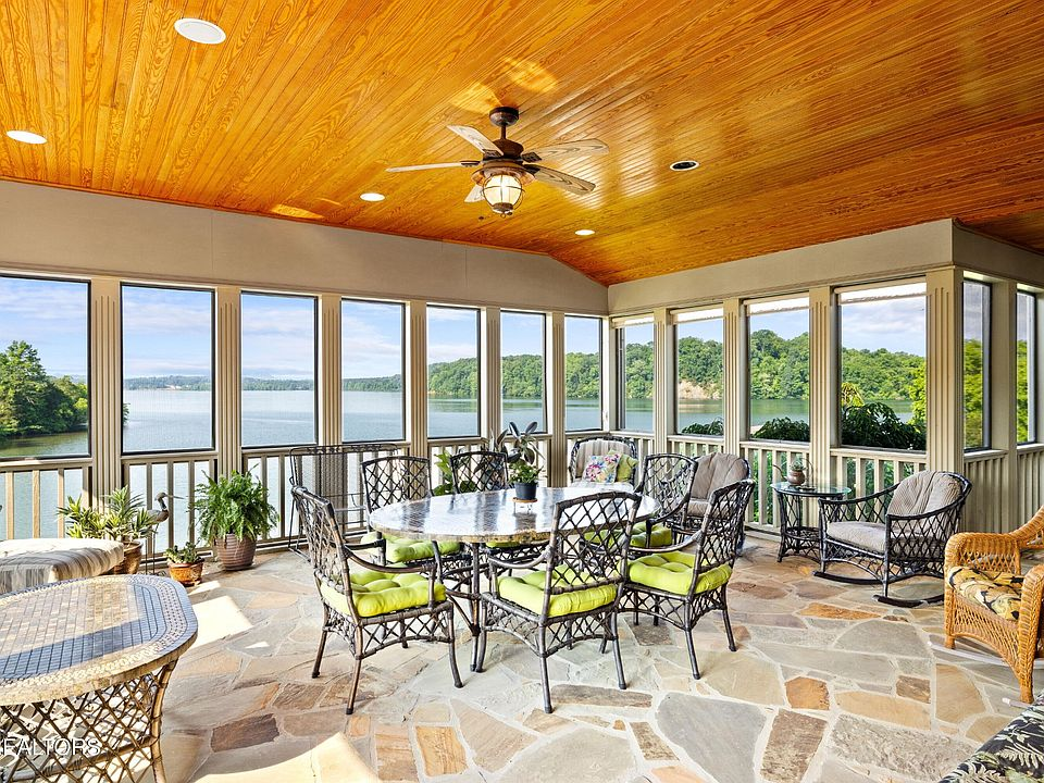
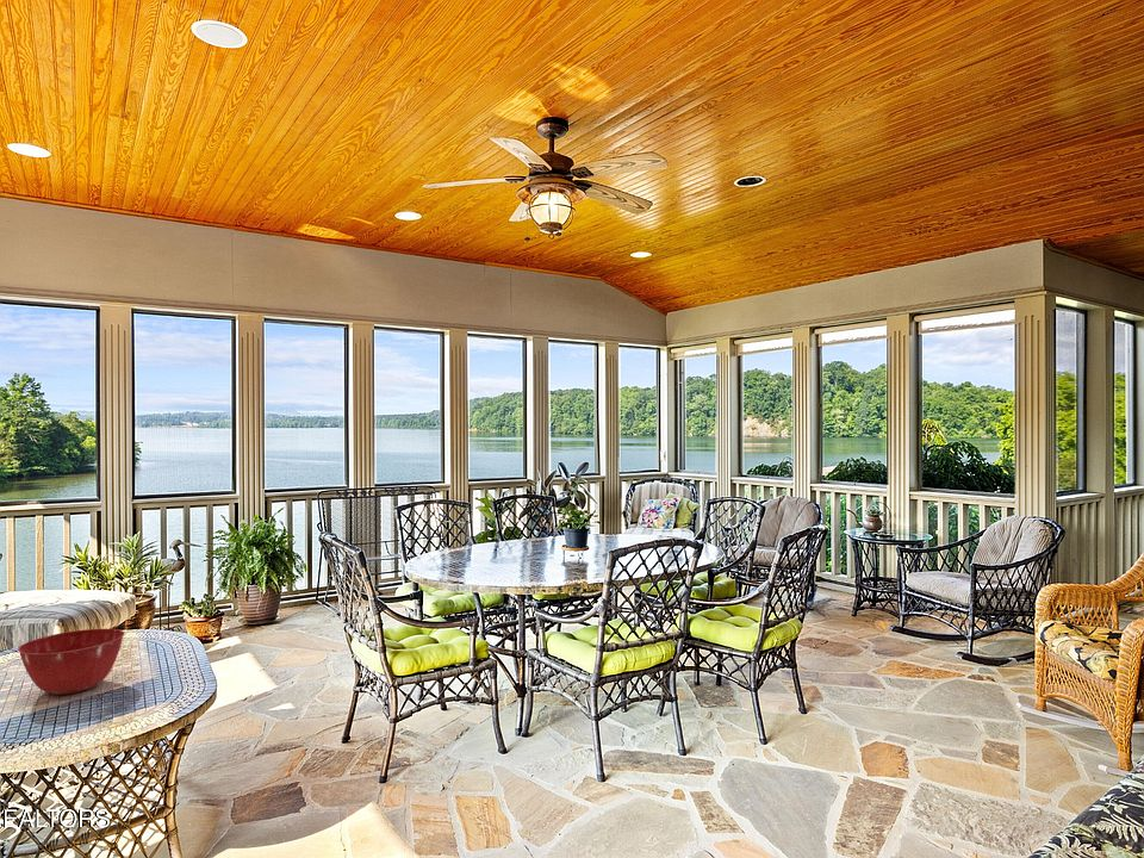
+ mixing bowl [17,628,126,696]
